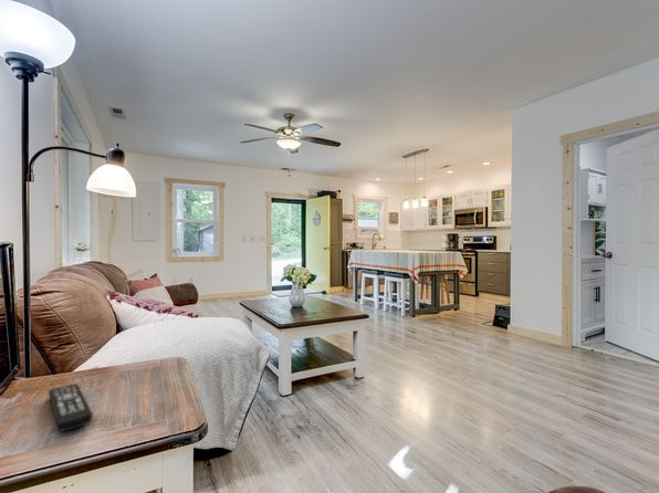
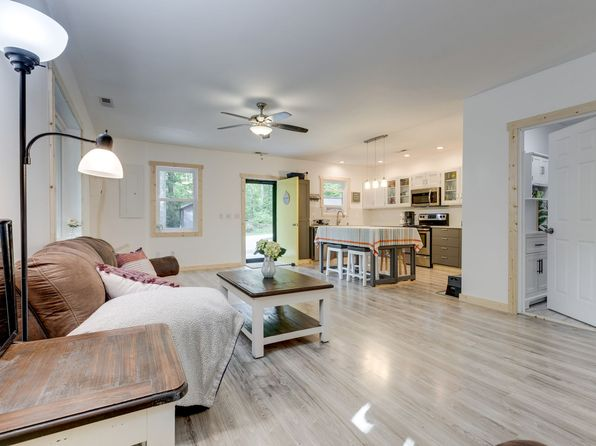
- remote control [48,382,94,431]
